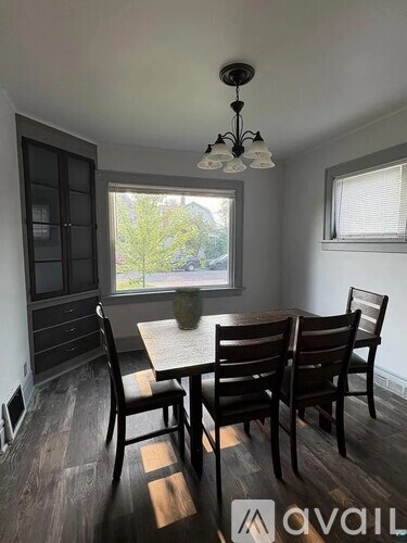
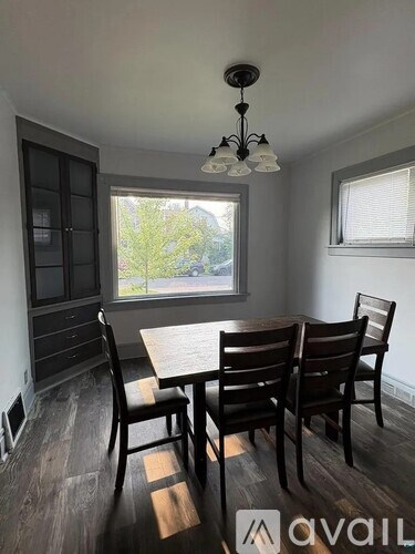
- vase [171,287,205,331]
